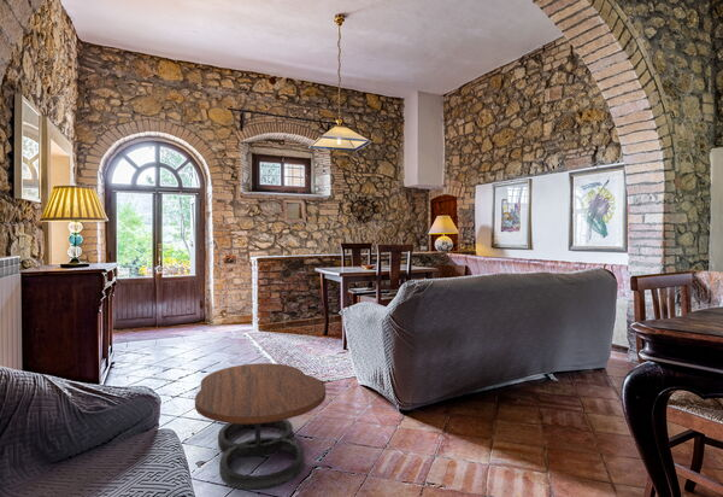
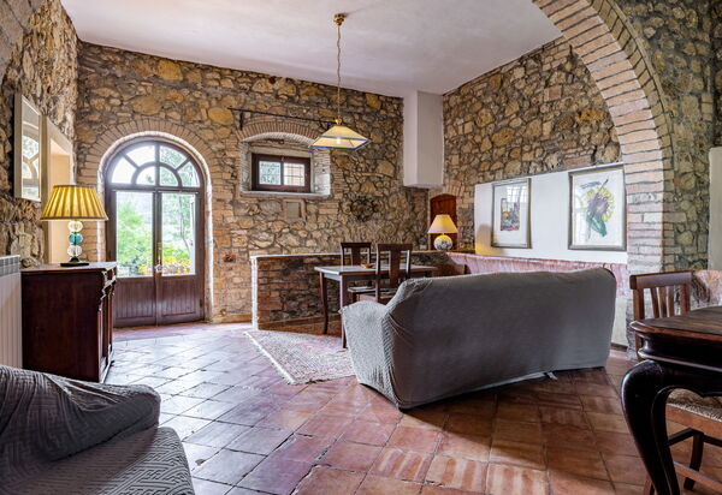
- coffee table [194,362,327,491]
